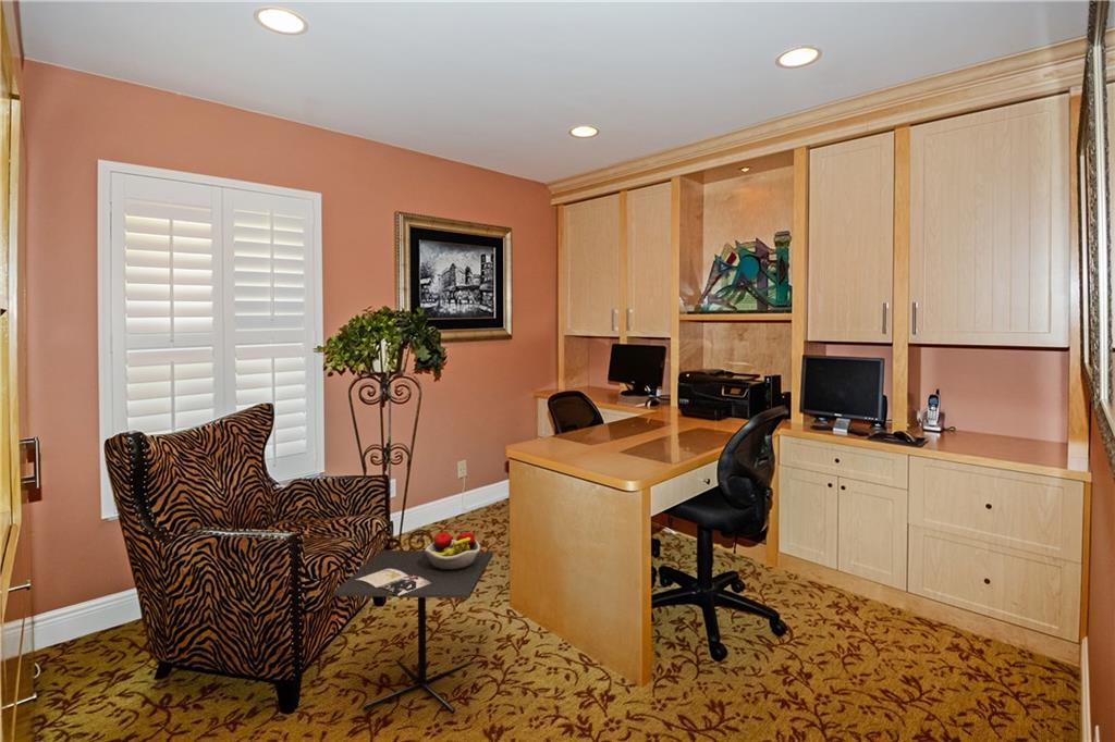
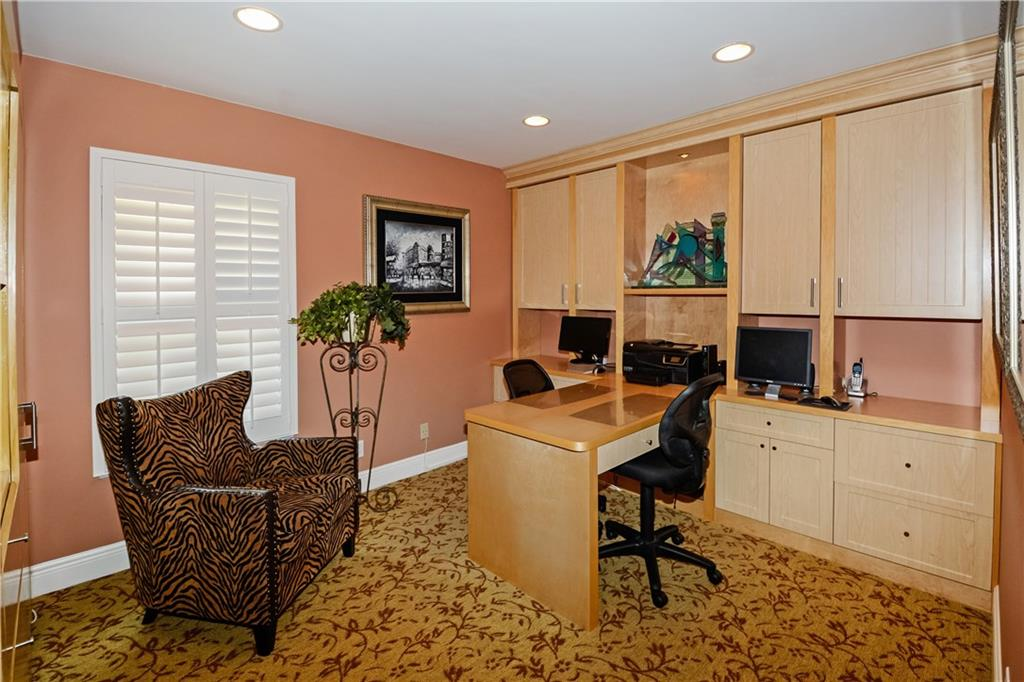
- kitchen table [332,531,494,715]
